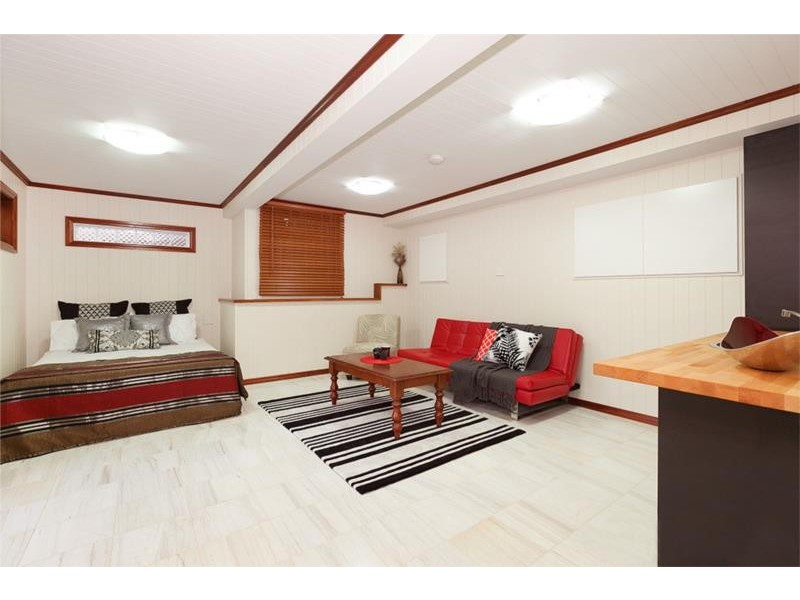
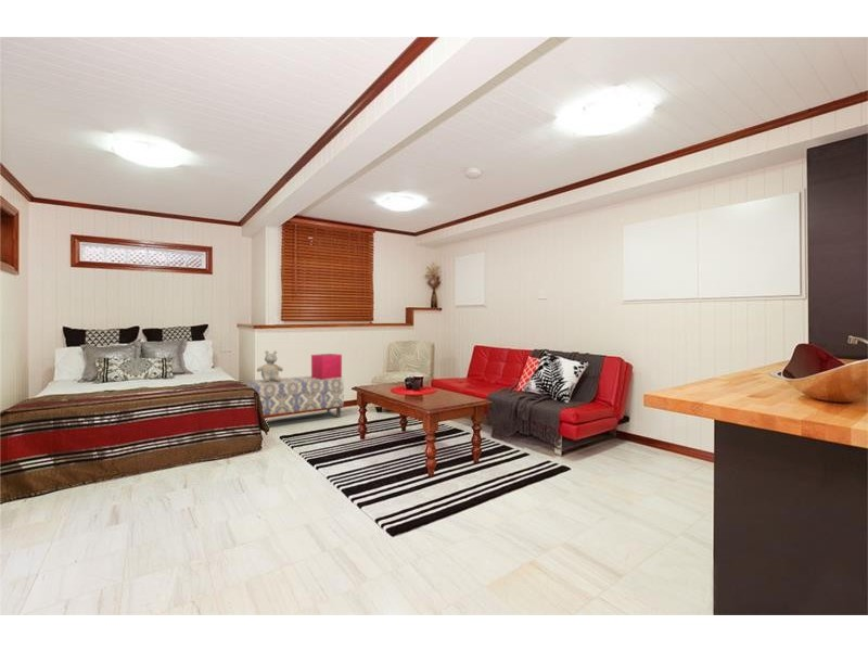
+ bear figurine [256,349,284,382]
+ bench [246,375,345,419]
+ storage bin [310,353,343,380]
